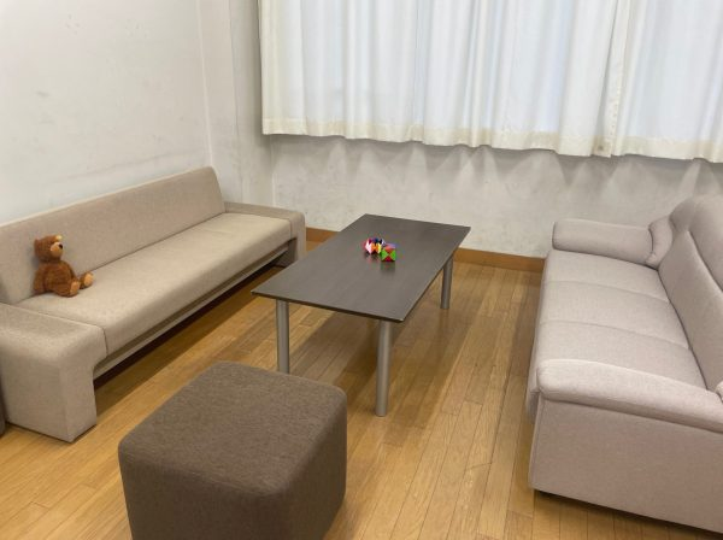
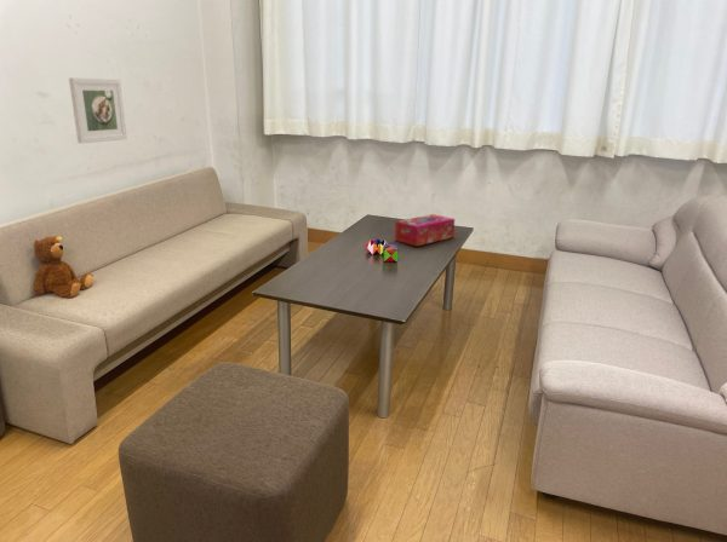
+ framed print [68,76,128,145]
+ tissue box [394,213,456,247]
